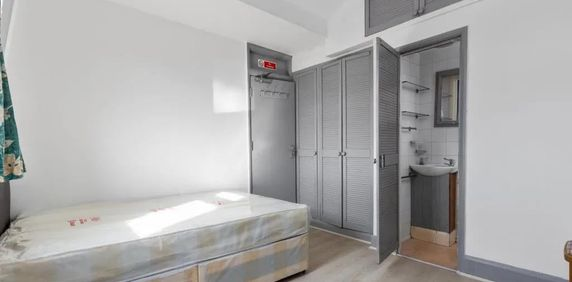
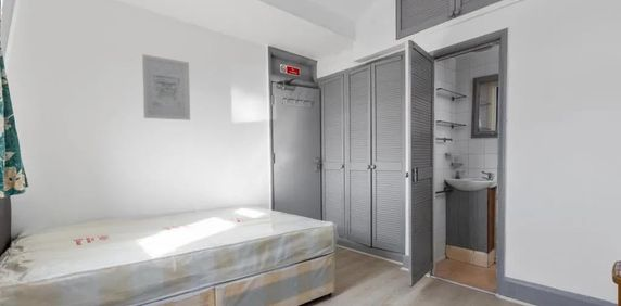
+ wall art [141,53,191,122]
